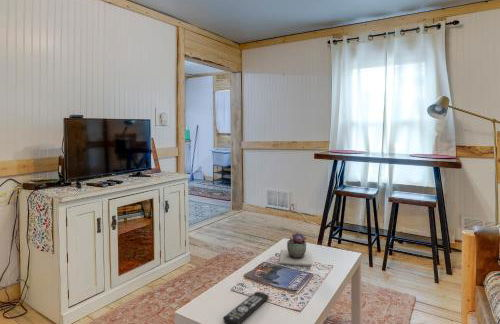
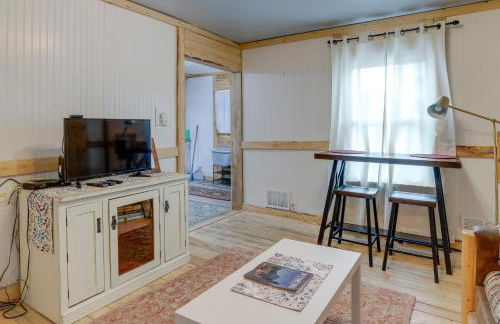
- succulent plant [278,232,313,267]
- remote control [222,291,270,324]
